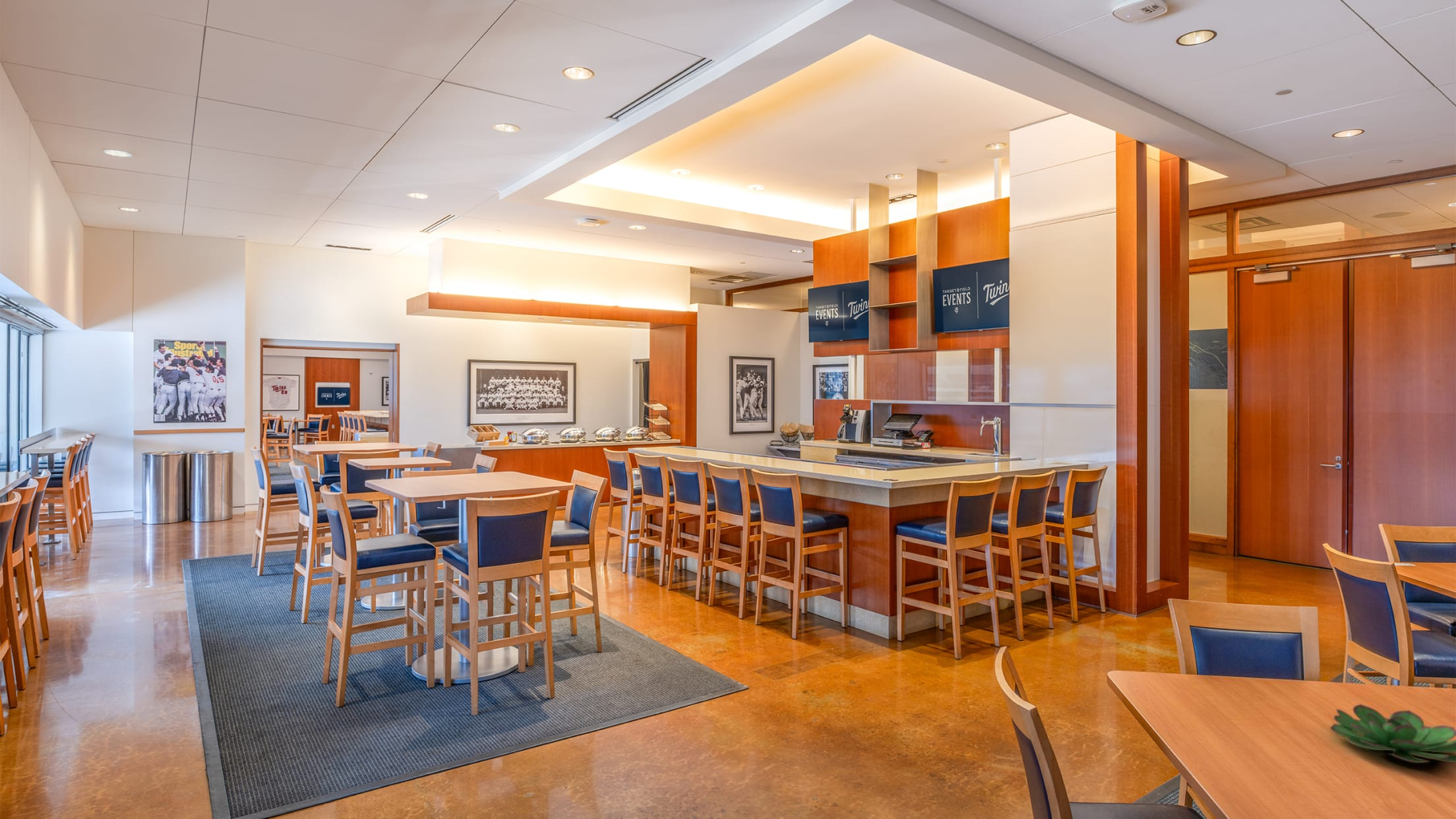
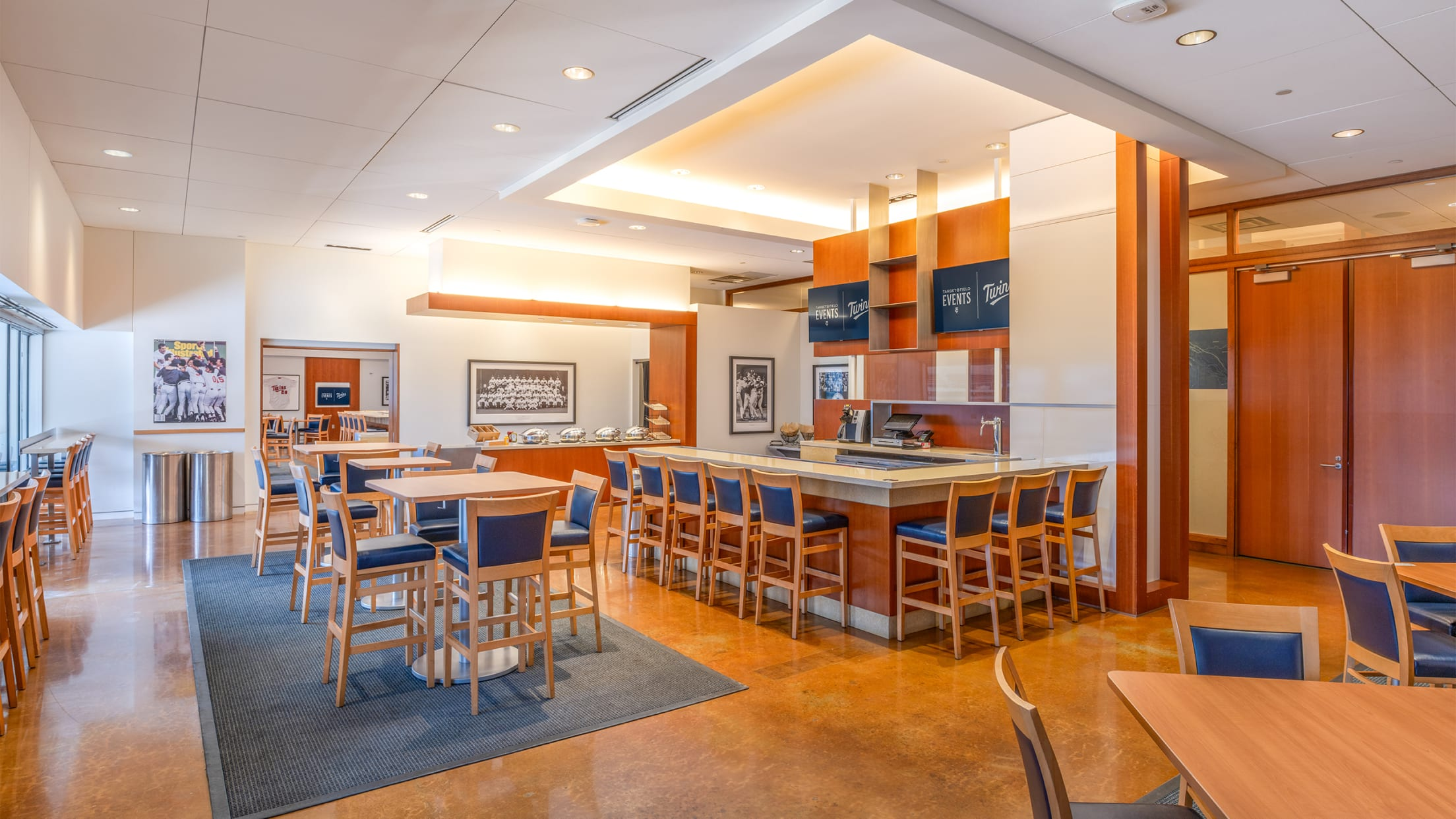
- succulent plant [1329,704,1456,764]
